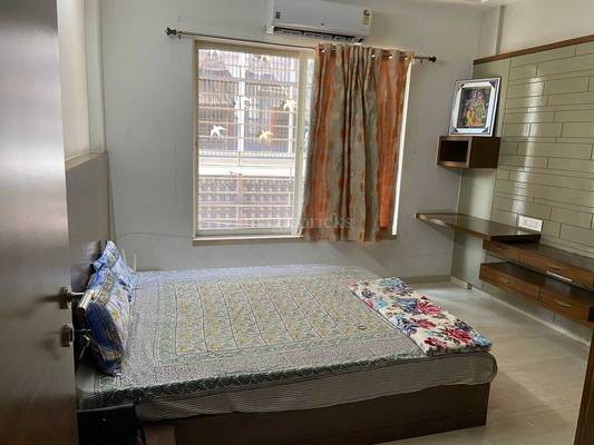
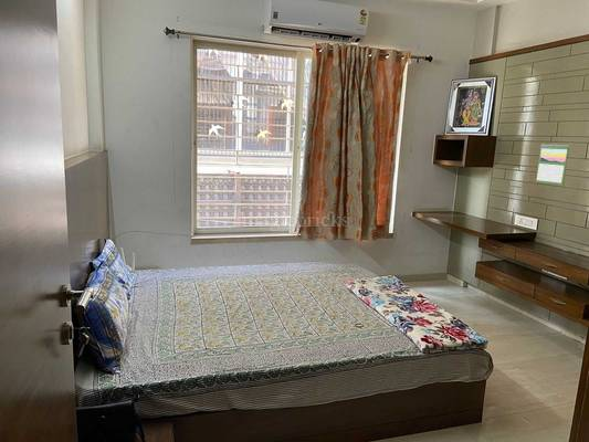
+ calendar [535,144,570,186]
